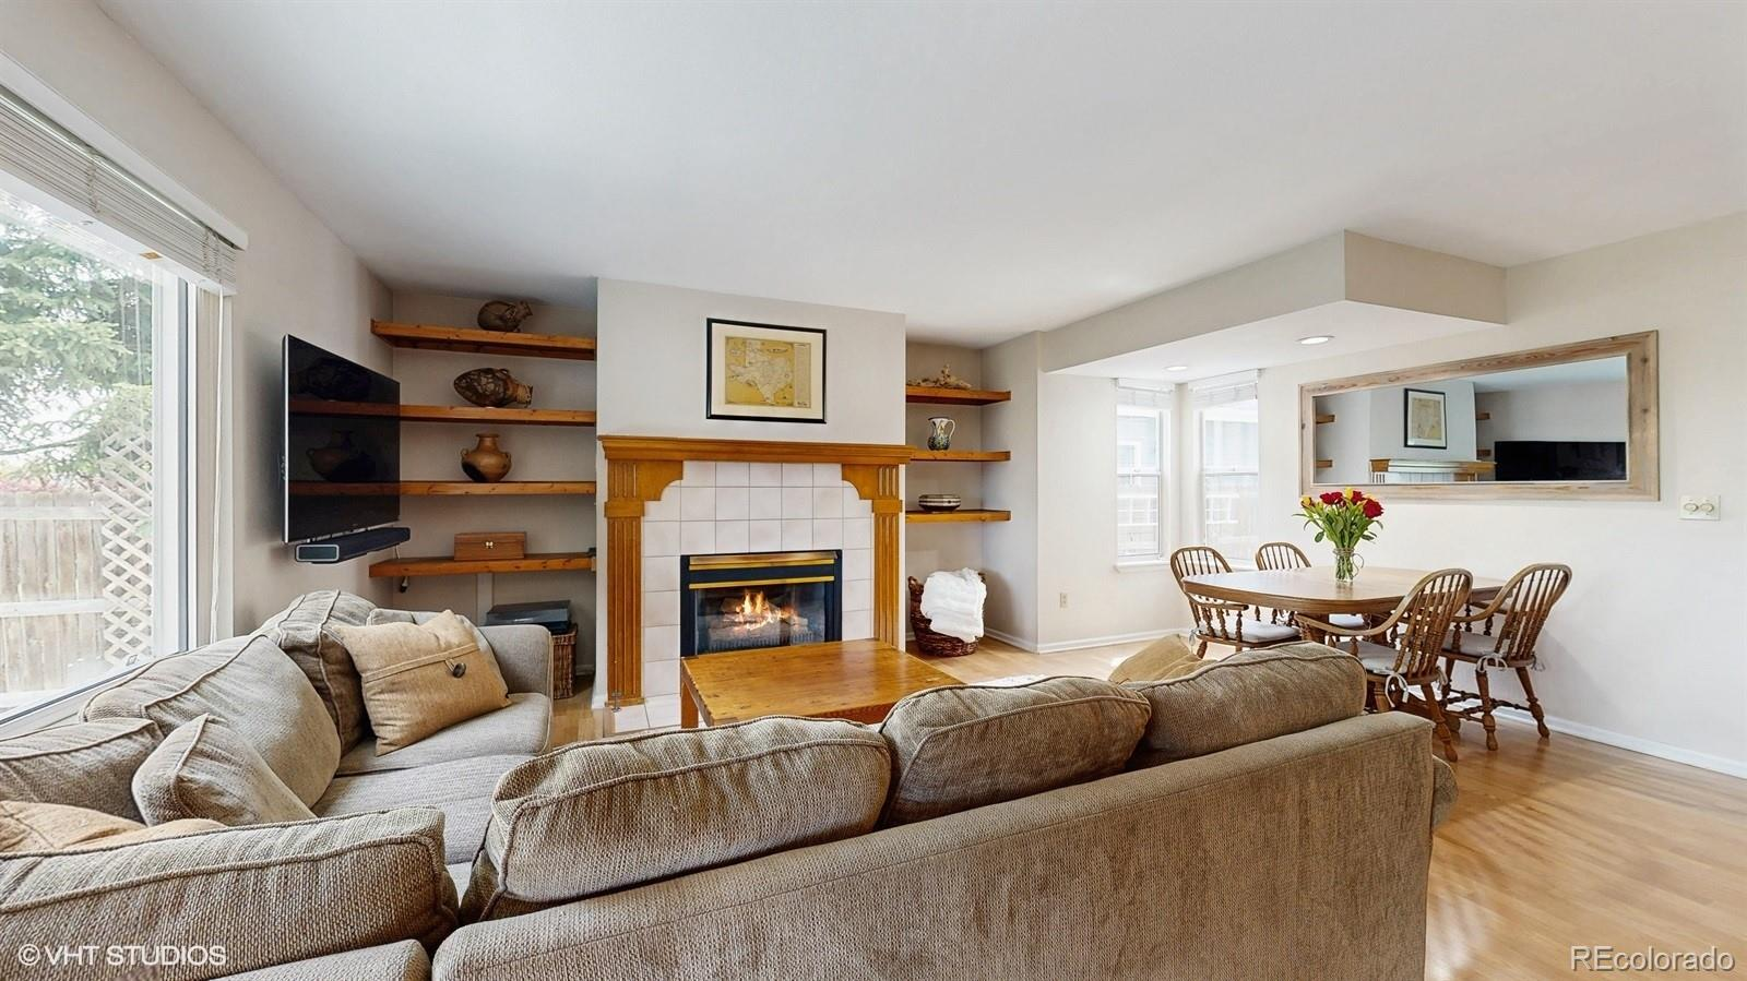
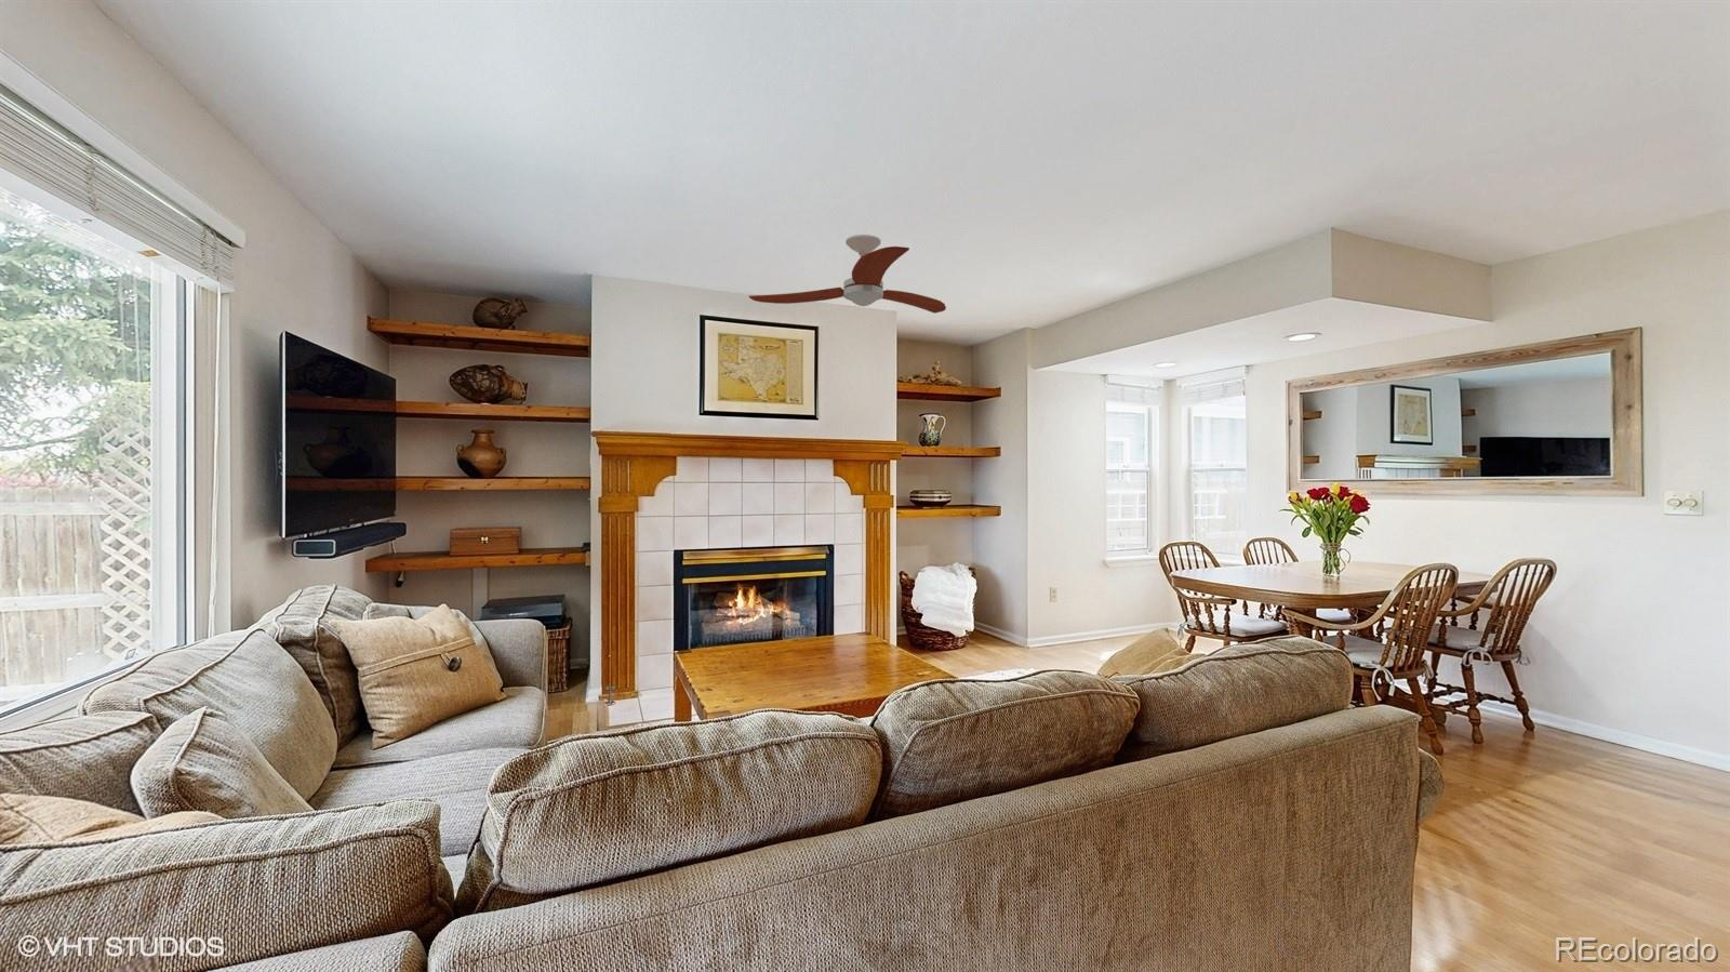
+ ceiling fan [749,234,947,315]
